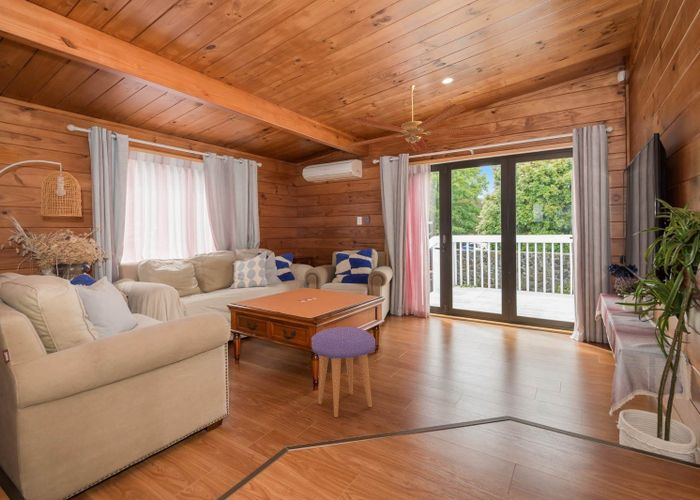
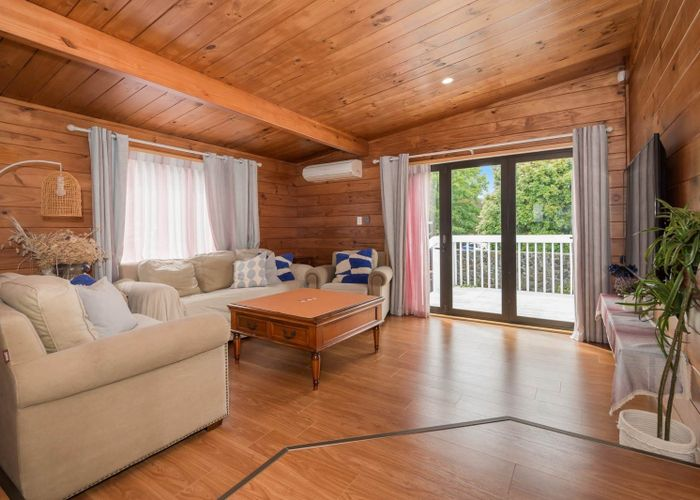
- stool [311,326,376,418]
- ceiling fan [347,84,492,152]
